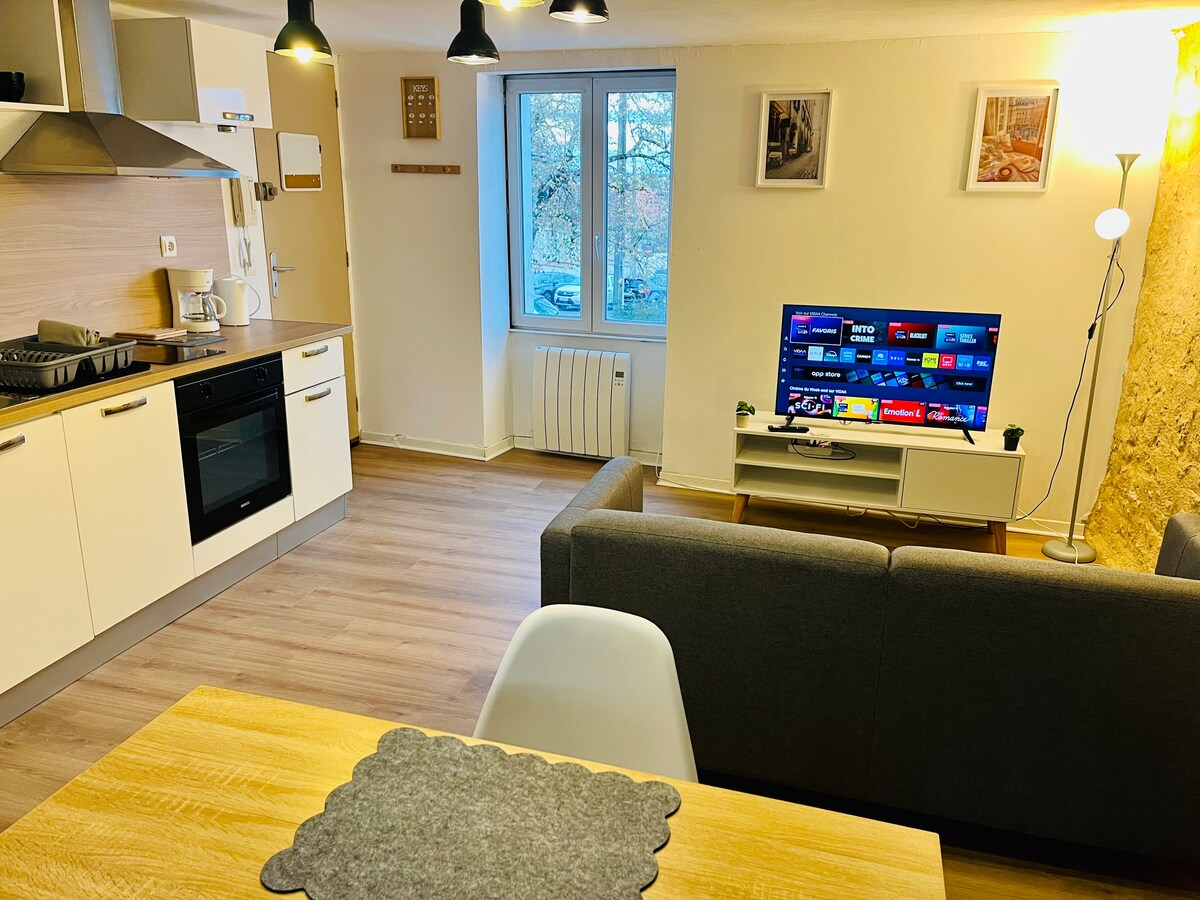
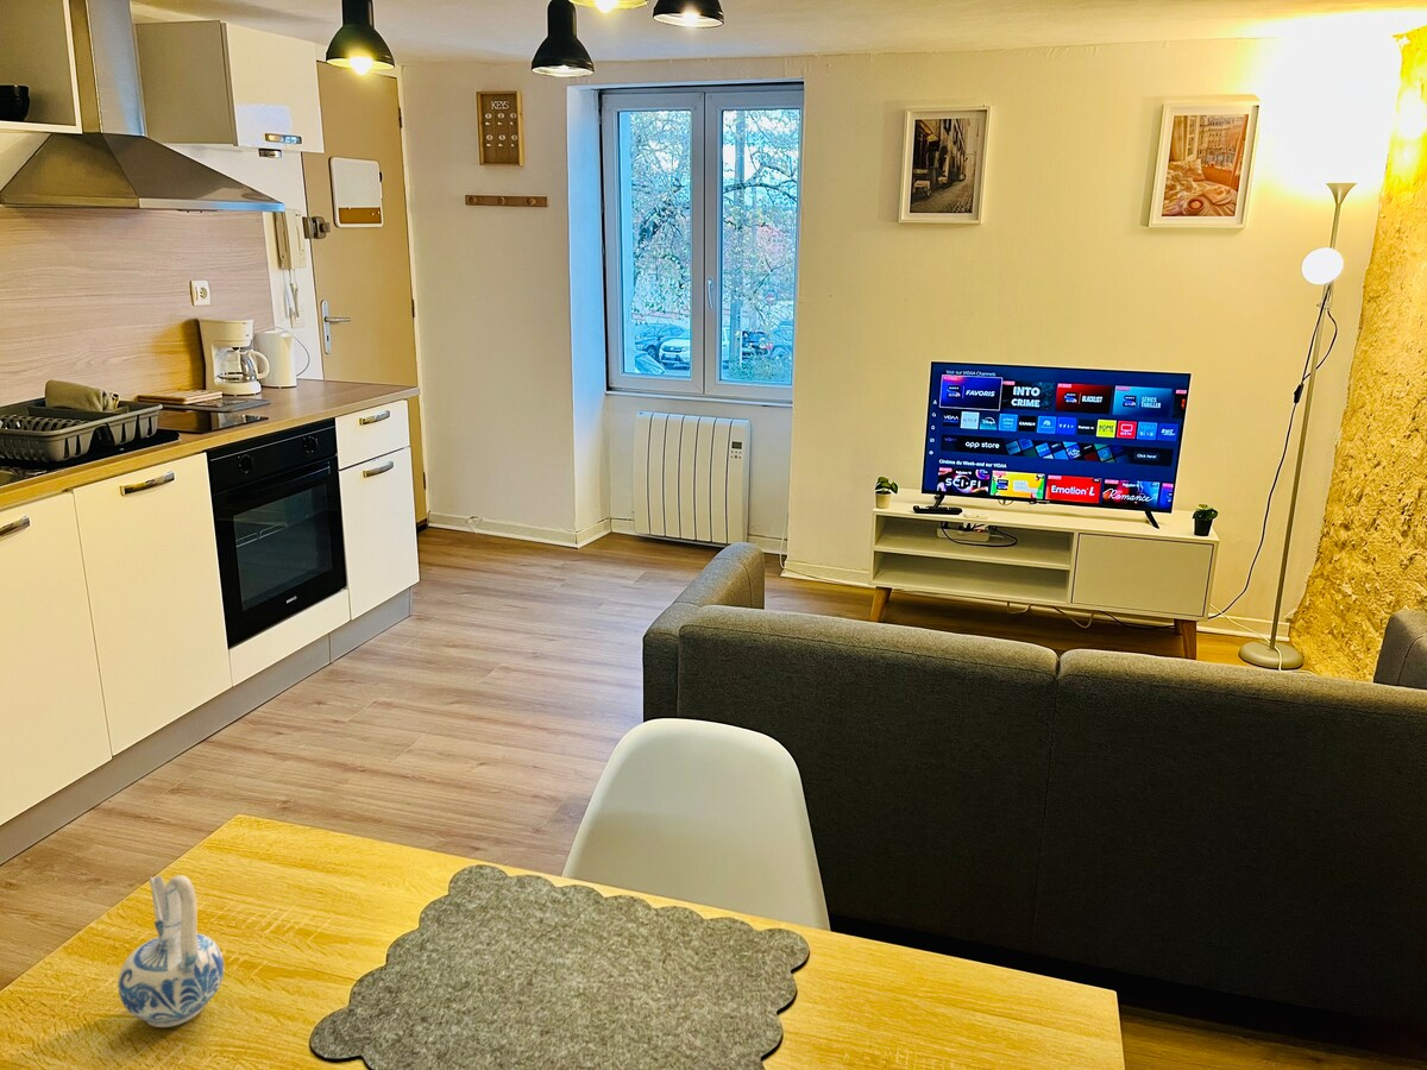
+ ceramic pitcher [117,874,225,1028]
